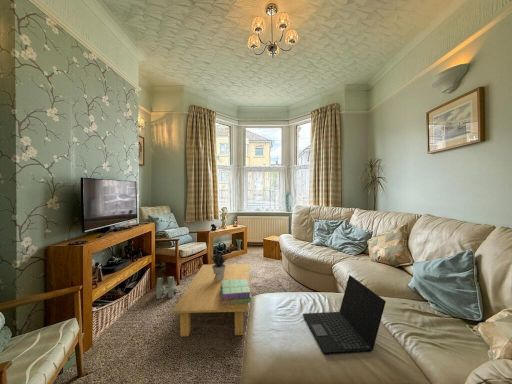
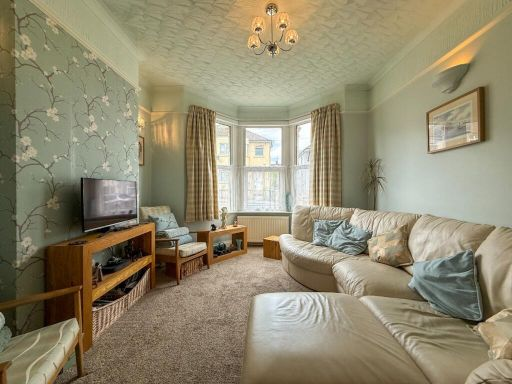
- stack of books [220,279,253,305]
- boots [155,275,178,301]
- coffee table [171,263,251,337]
- potted plant [209,250,229,280]
- laptop [302,274,387,355]
